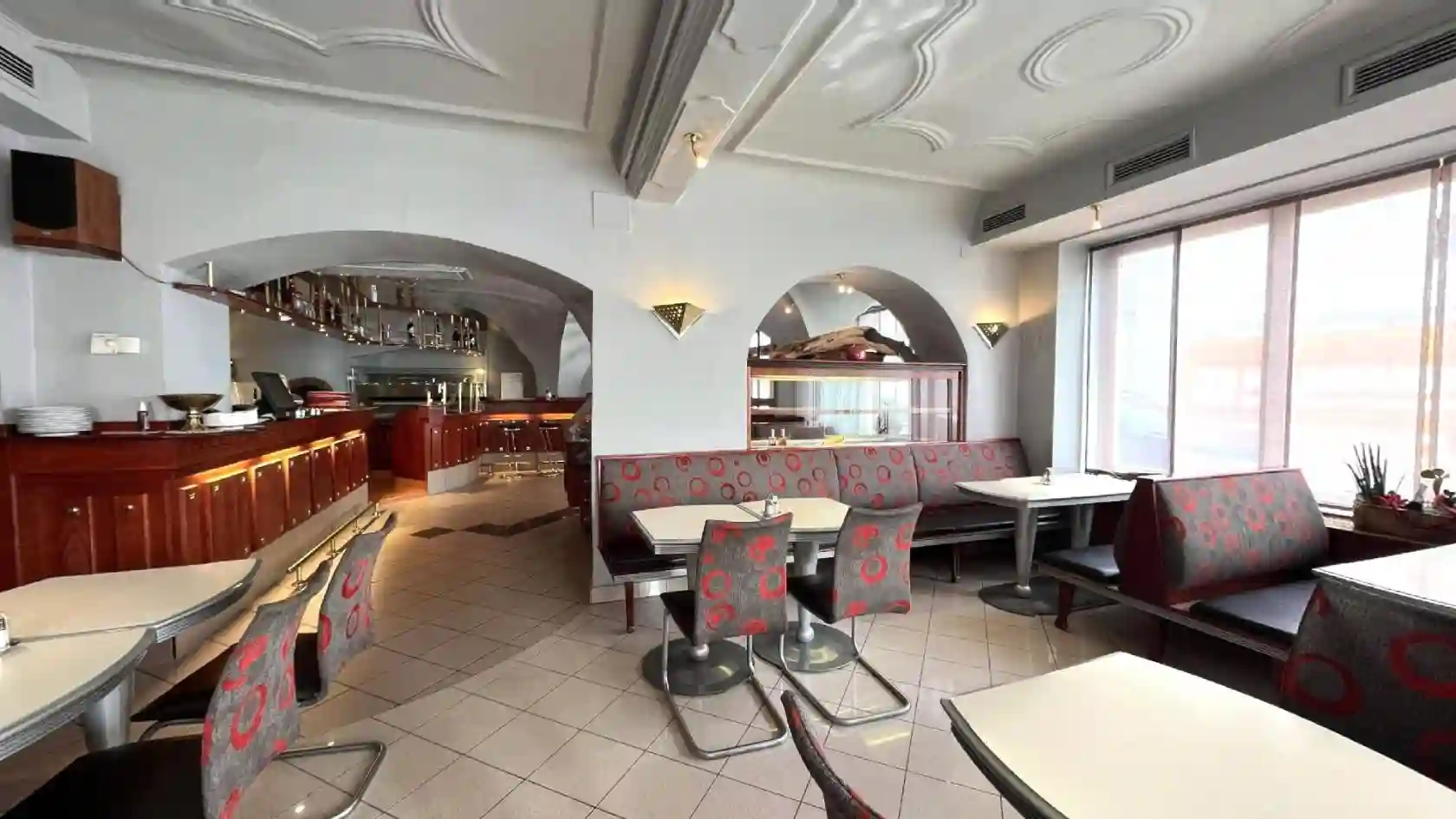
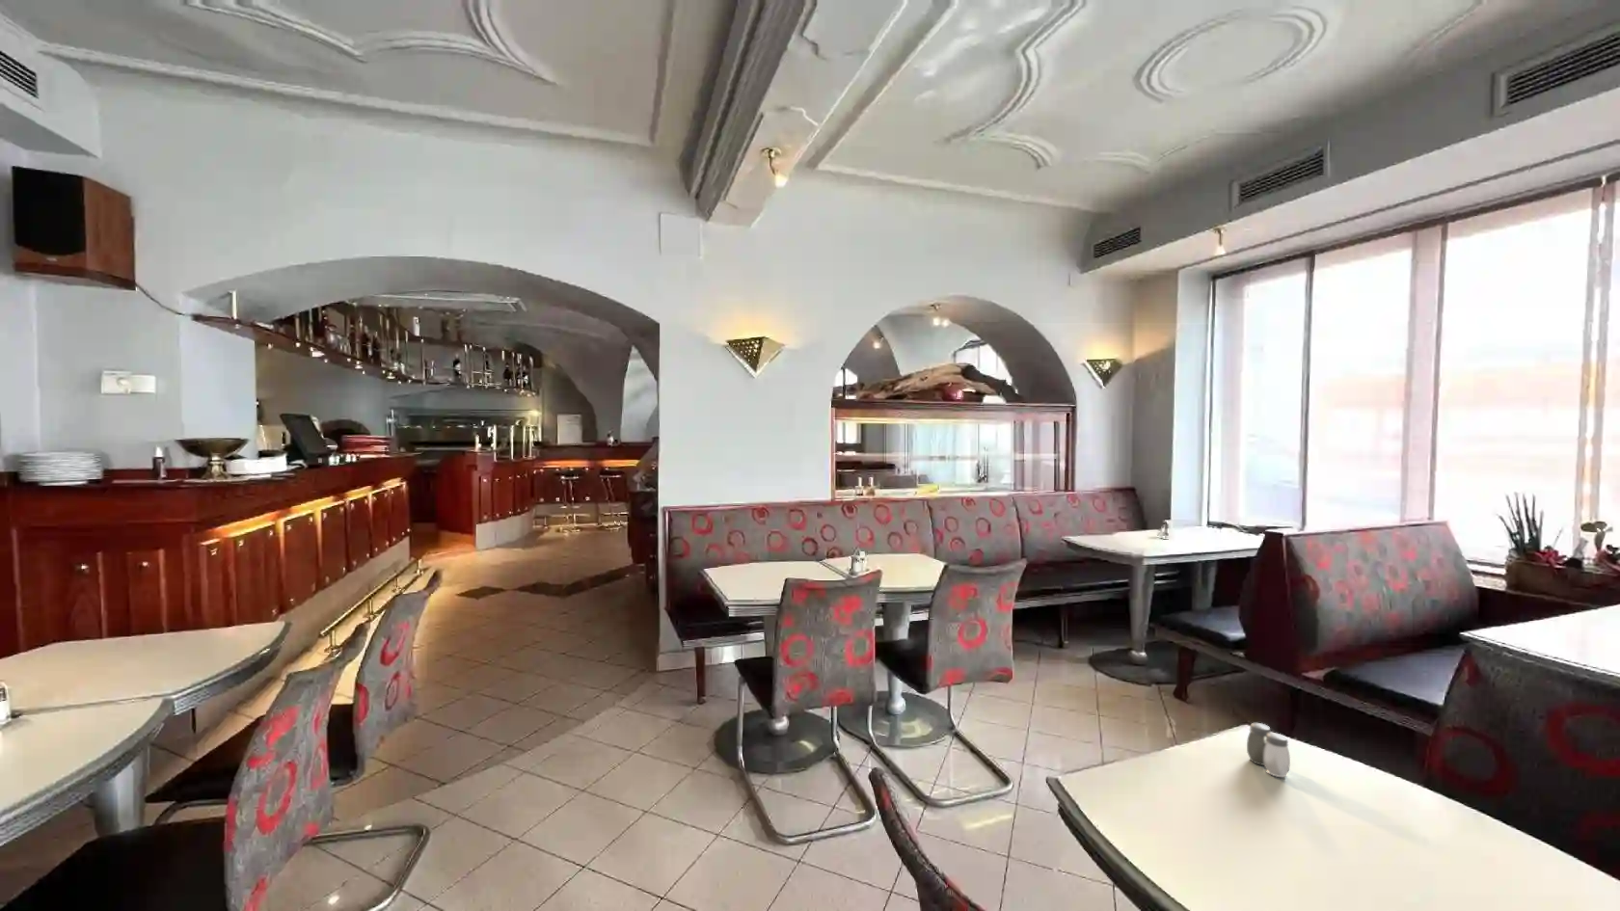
+ salt and pepper shaker [1246,722,1291,778]
